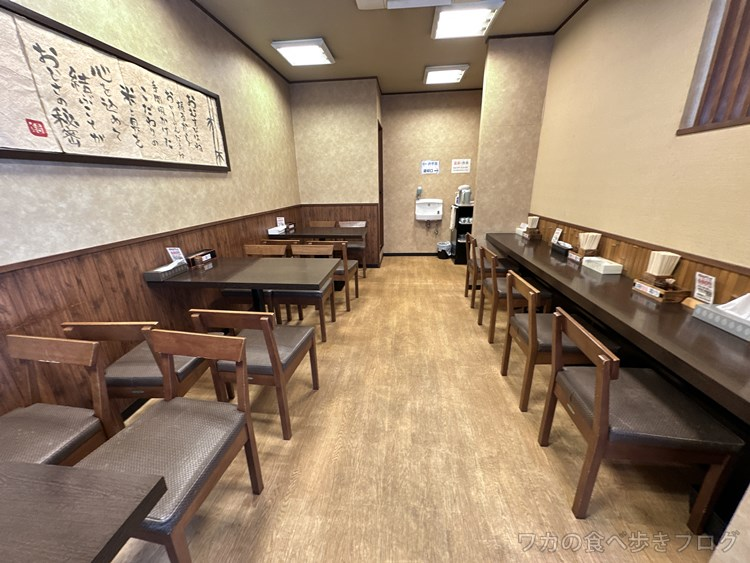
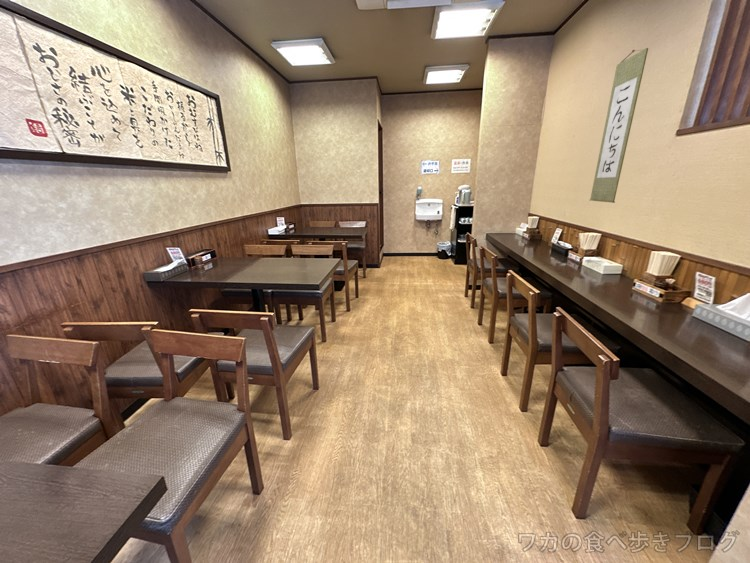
+ wall scroll [589,47,649,204]
